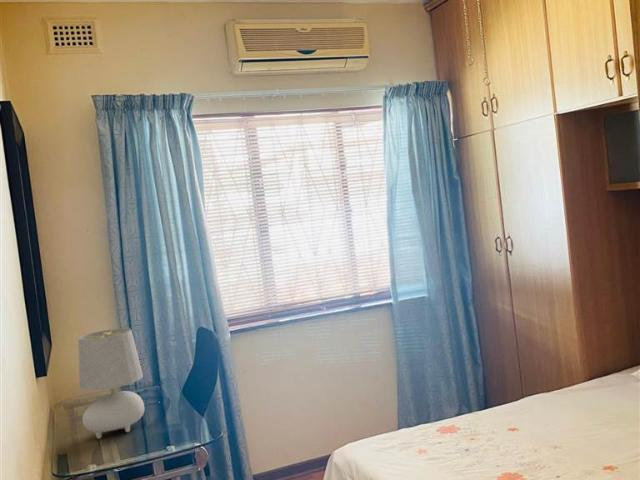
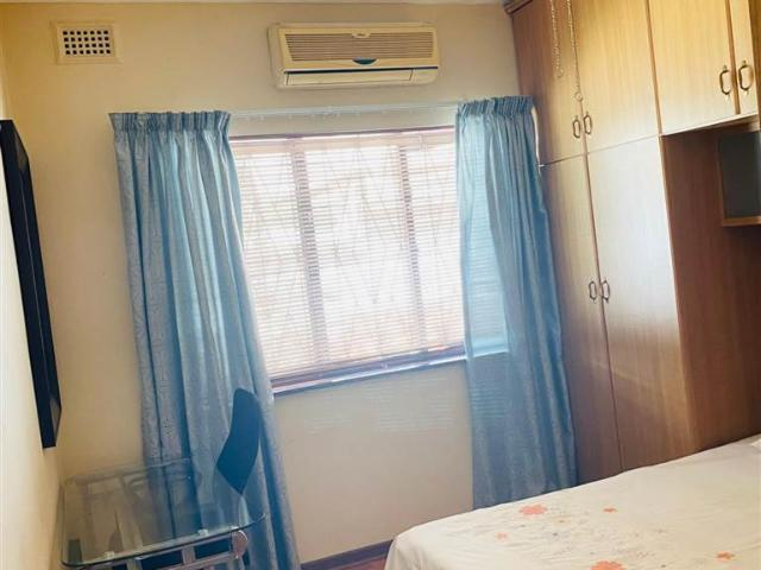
- table lamp [78,327,145,440]
